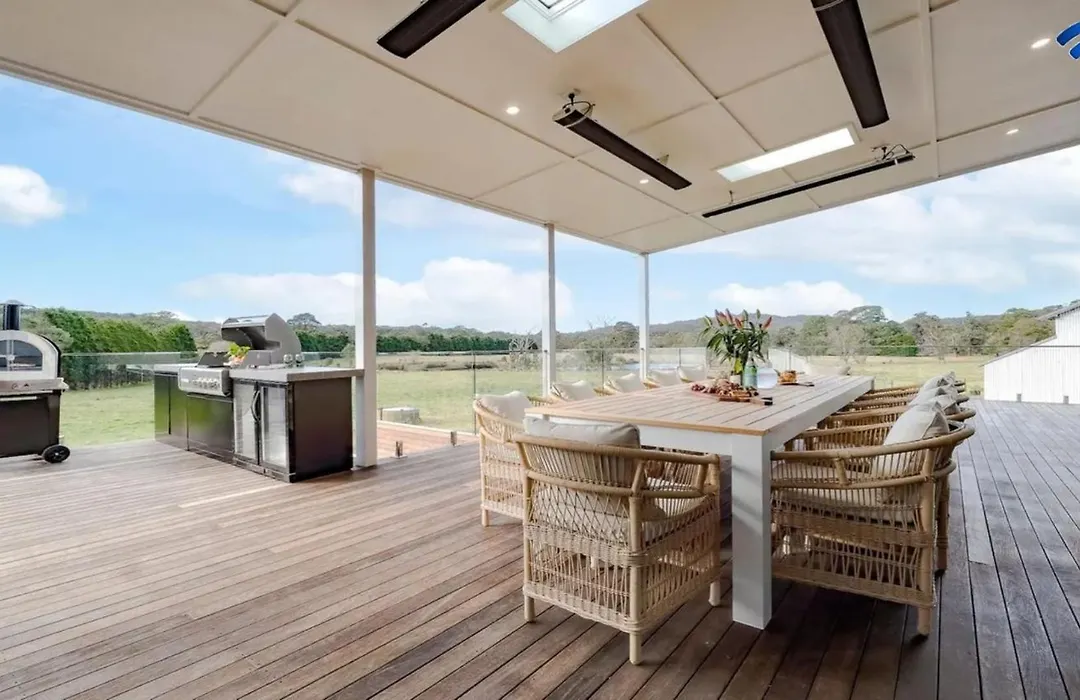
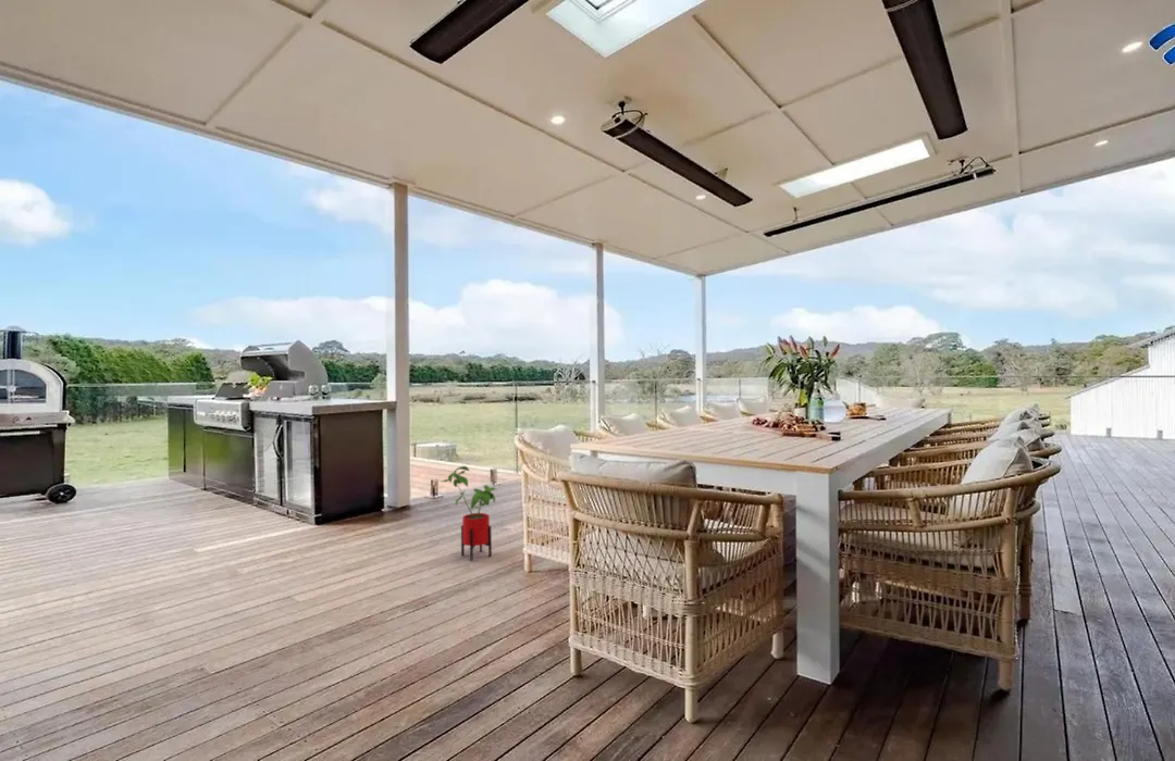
+ house plant [441,465,497,561]
